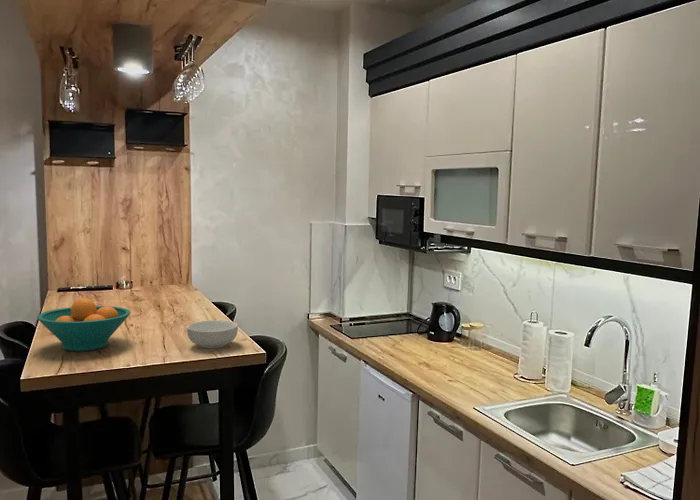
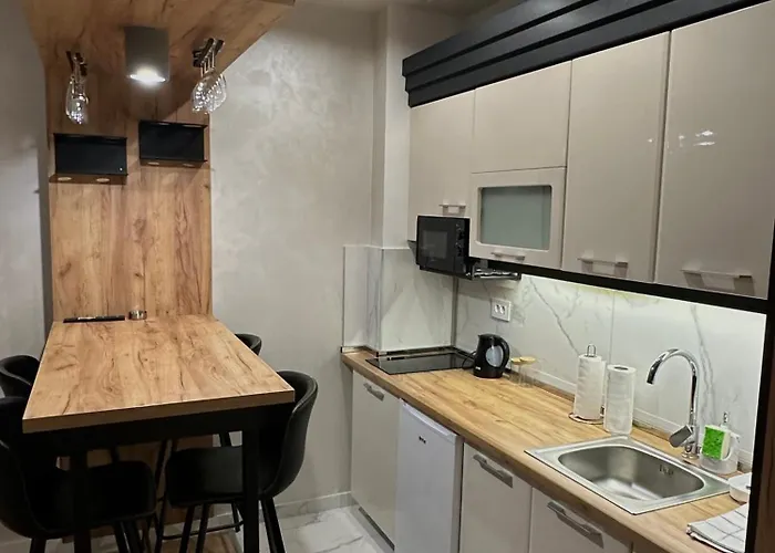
- fruit bowl [36,297,131,352]
- cereal bowl [186,319,239,349]
